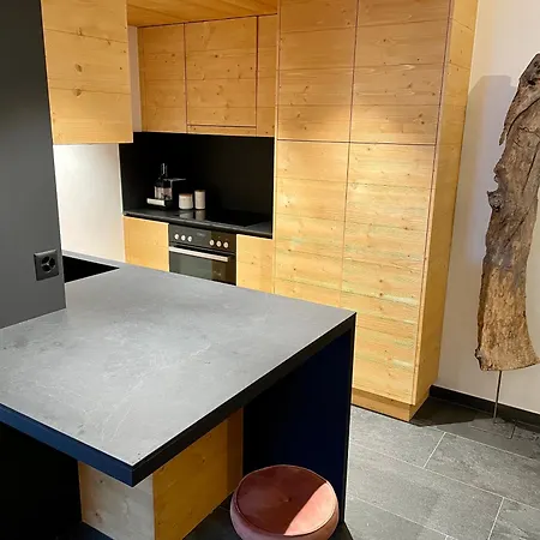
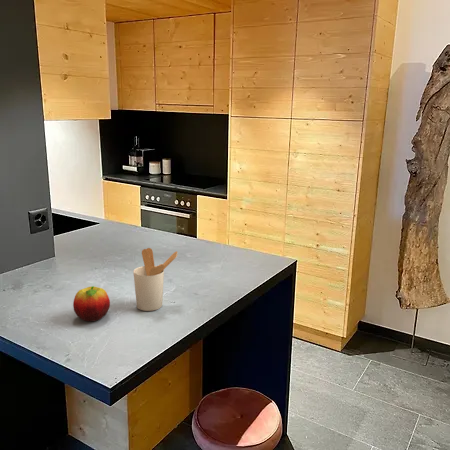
+ utensil holder [132,247,178,312]
+ fruit [72,285,111,322]
